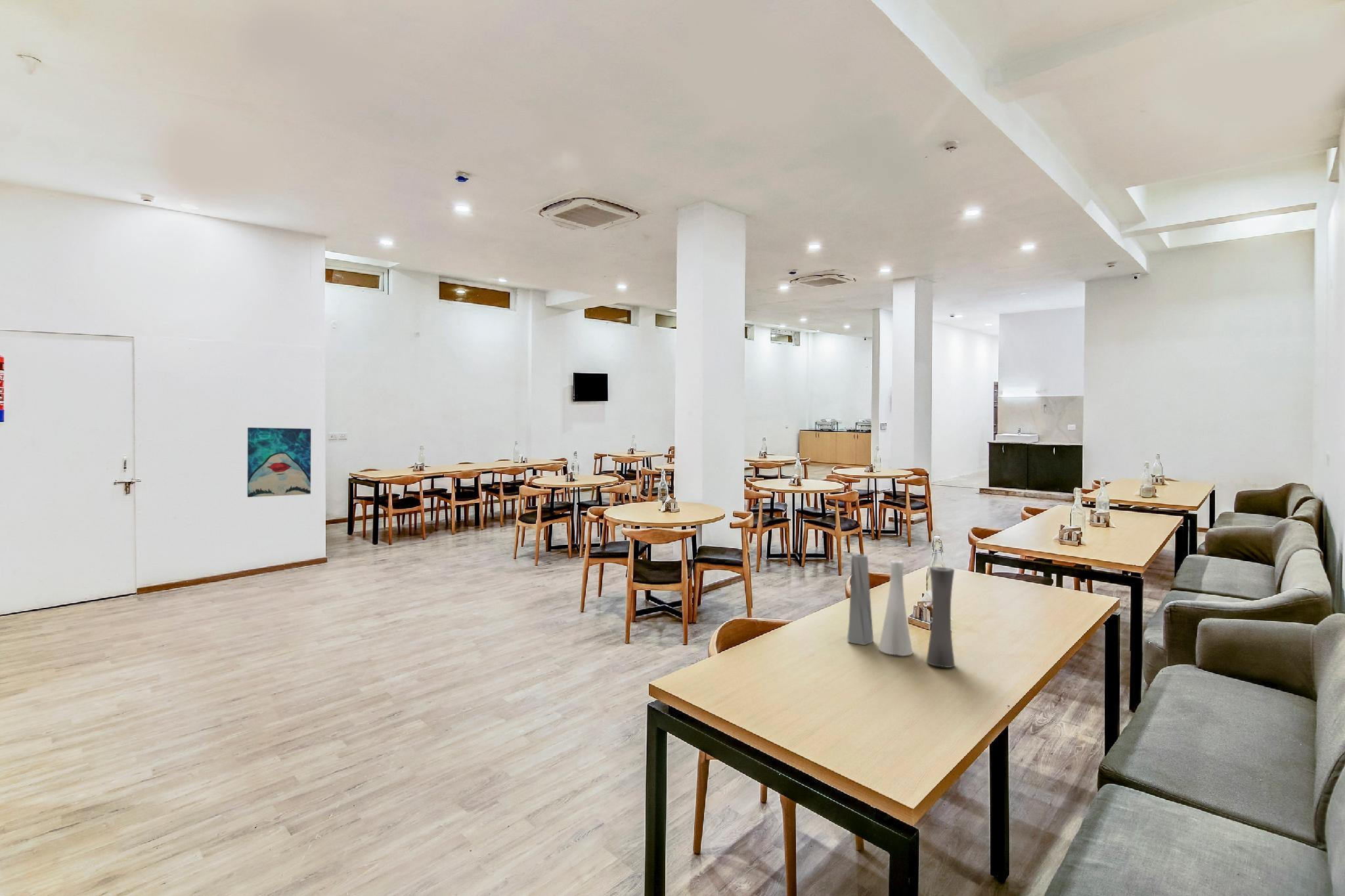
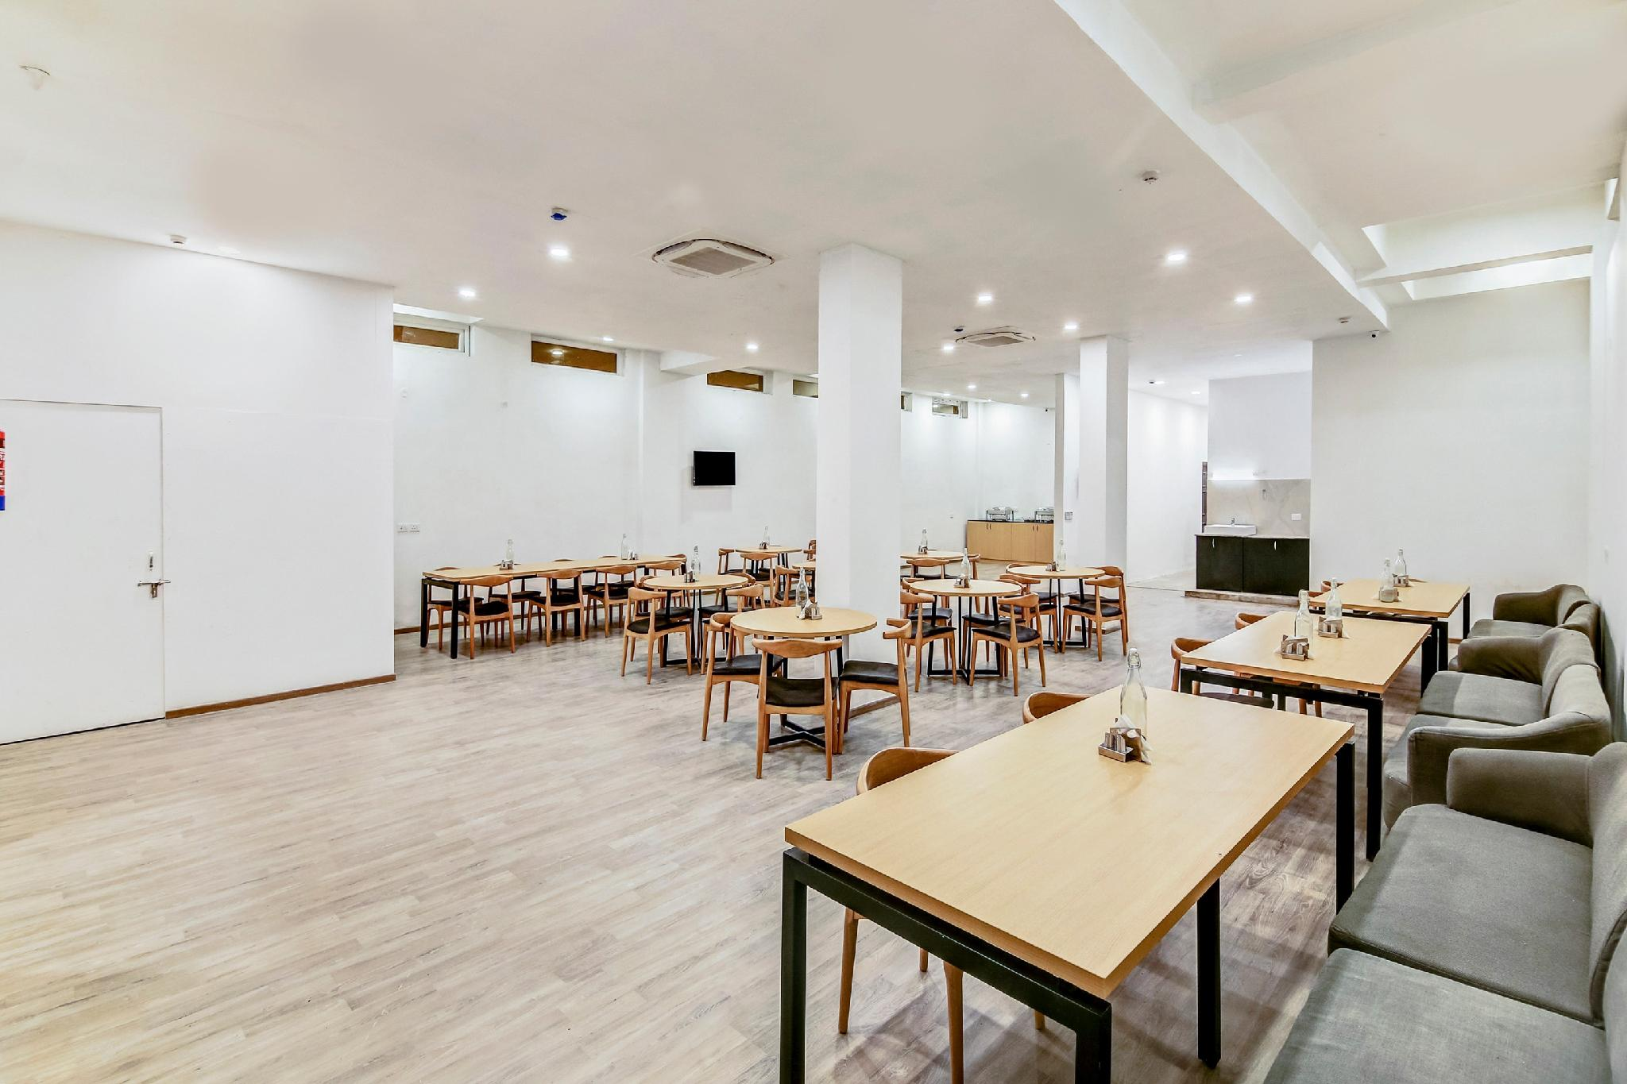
- wall art [247,427,311,498]
- vase [847,553,956,669]
